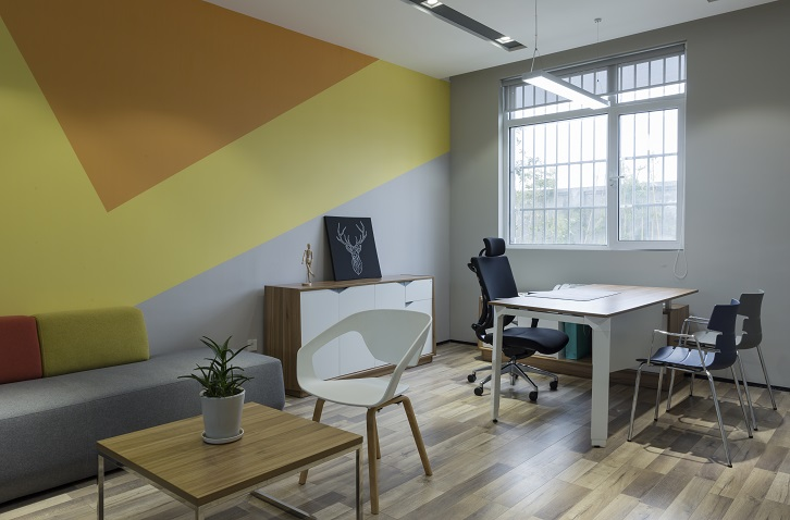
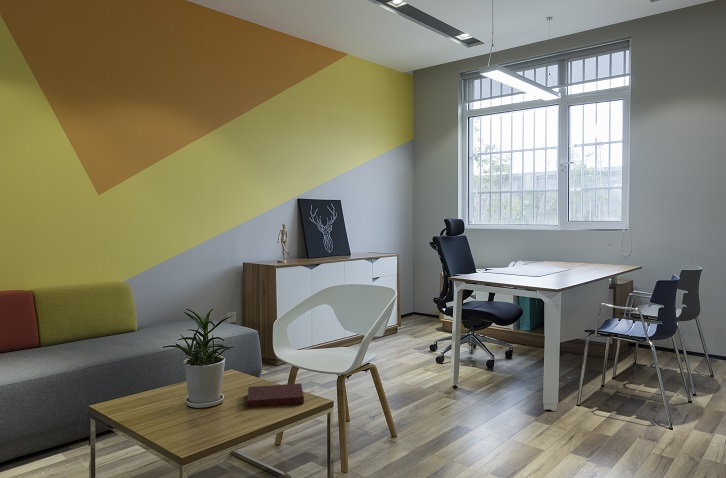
+ notebook [246,382,305,408]
